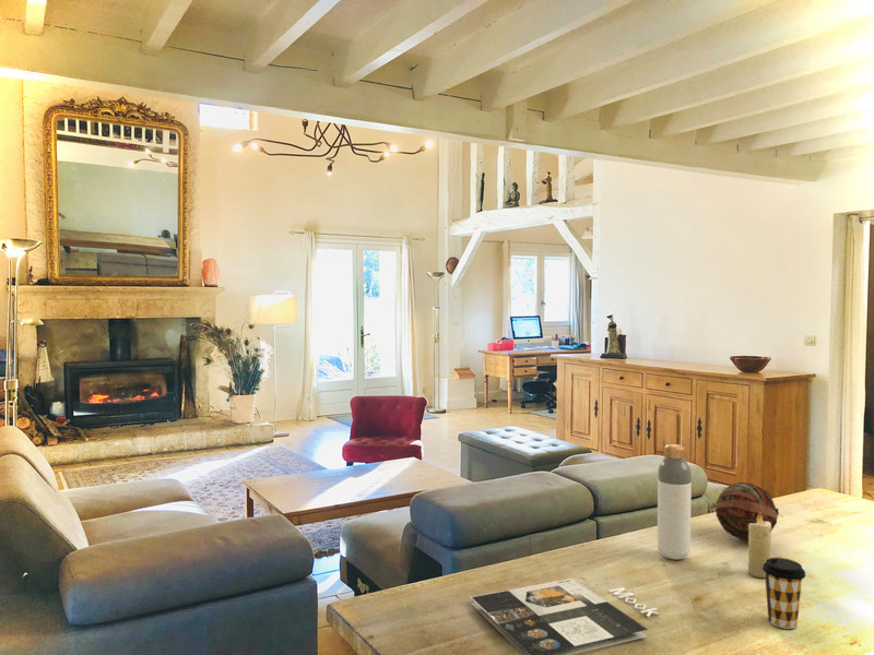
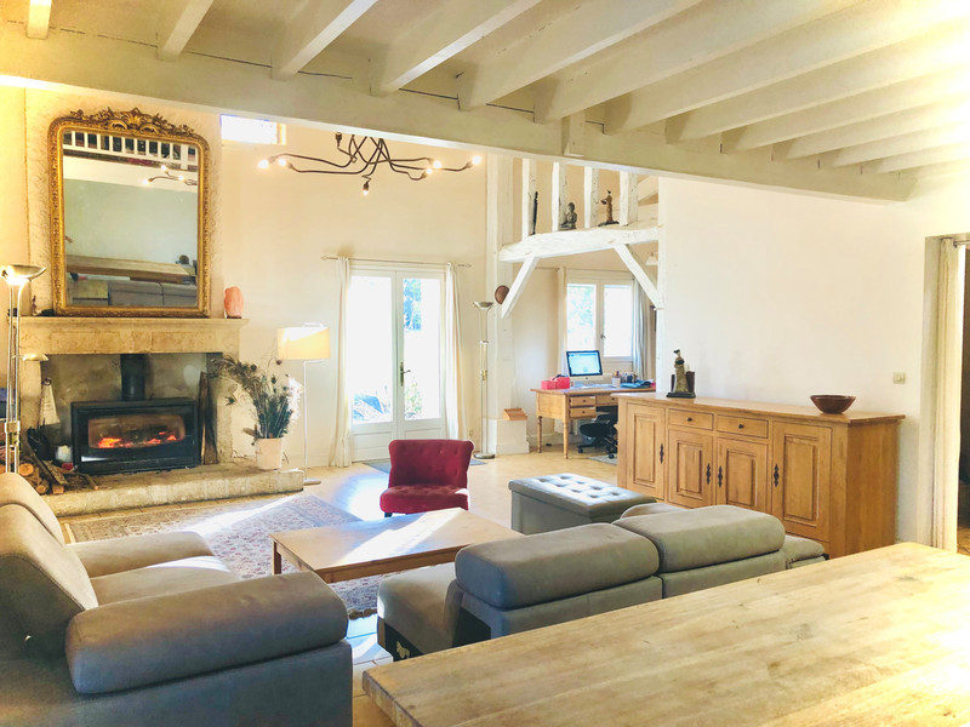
- magazine [470,577,661,655]
- coffee cup [763,557,807,630]
- decorative ball [713,481,784,541]
- candle [747,512,772,579]
- bottle [657,443,693,560]
